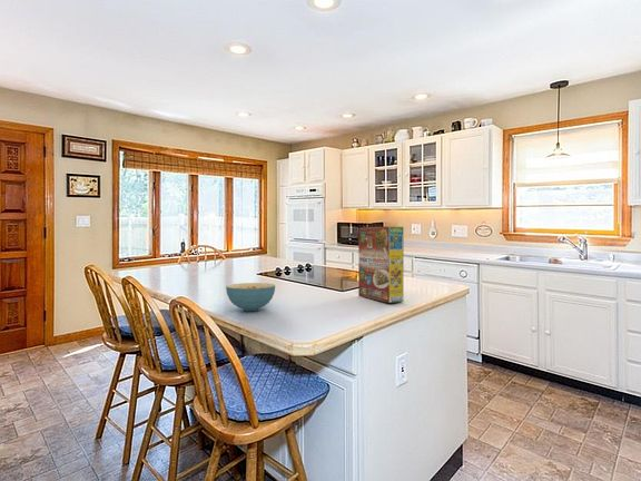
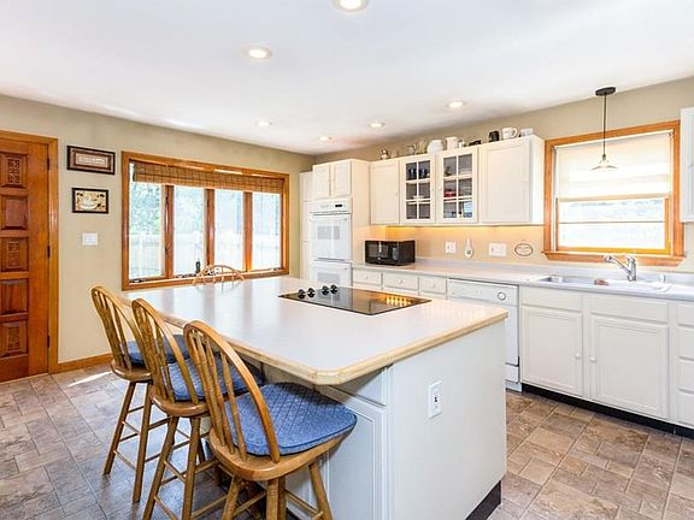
- cereal bowl [225,282,276,312]
- cereal box [357,225,404,304]
